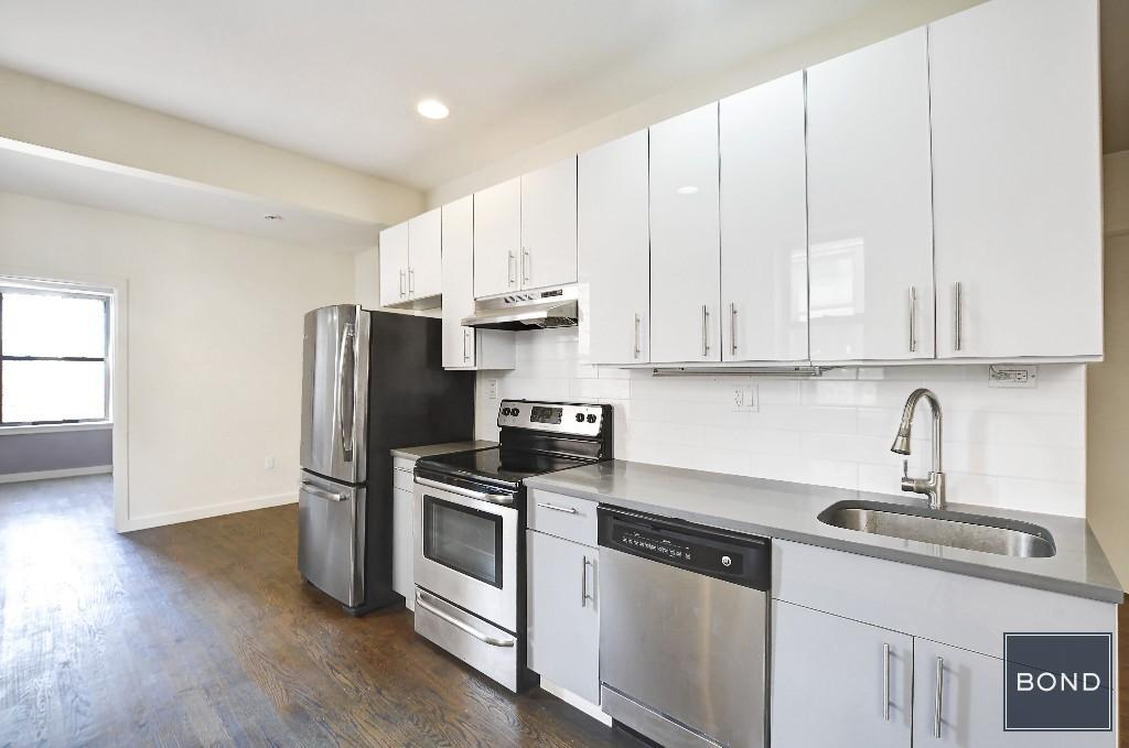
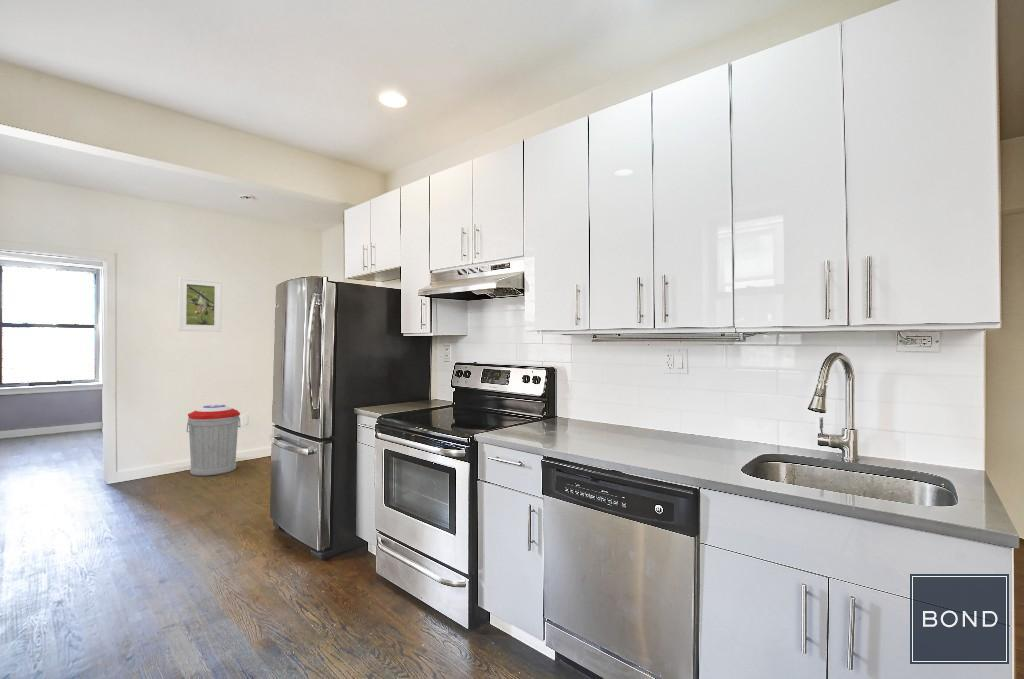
+ trash can [186,404,241,477]
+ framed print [177,276,223,333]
